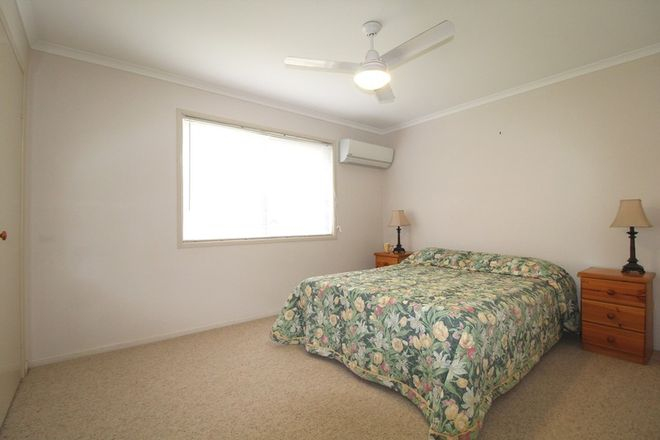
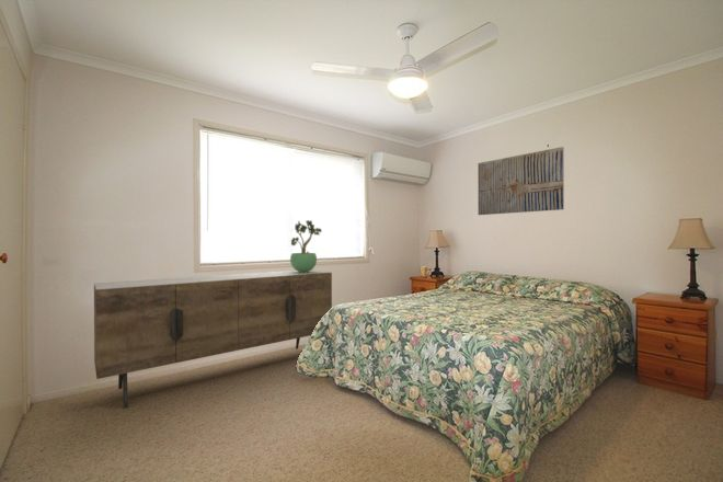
+ sideboard [93,269,333,410]
+ wall art [477,146,565,216]
+ potted plant [289,219,323,273]
